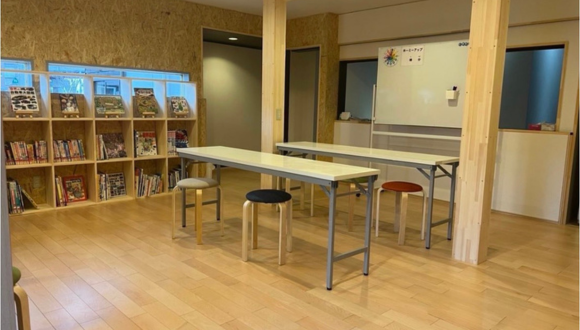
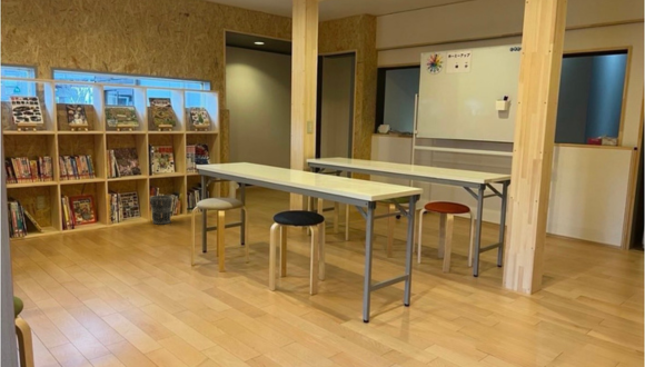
+ wastebasket [149,195,173,226]
